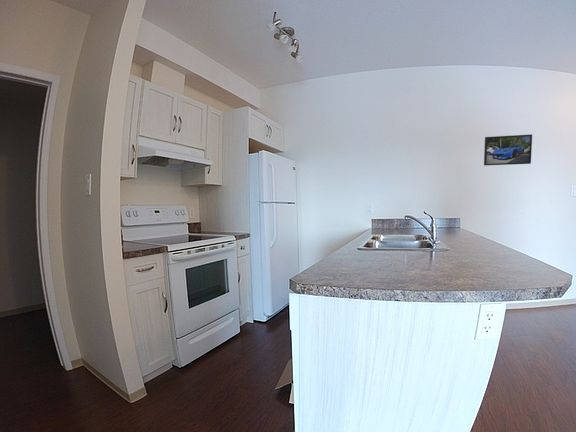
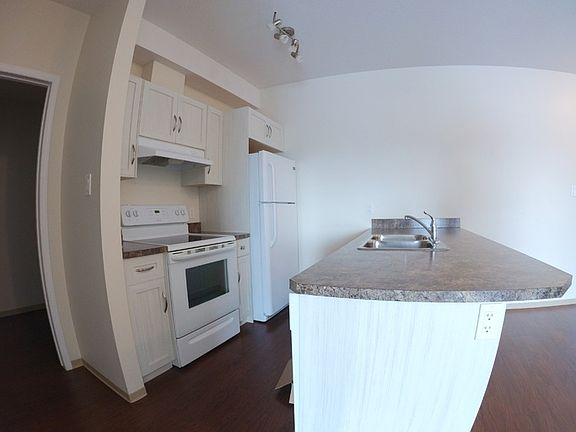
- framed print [483,133,533,166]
